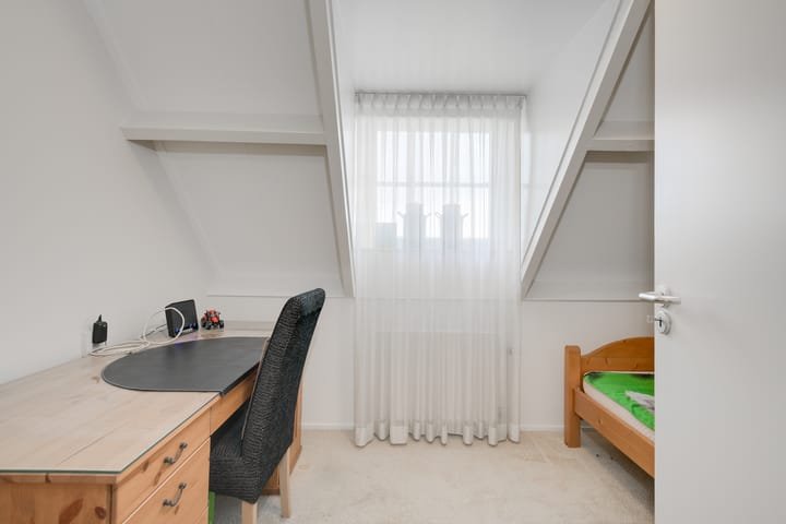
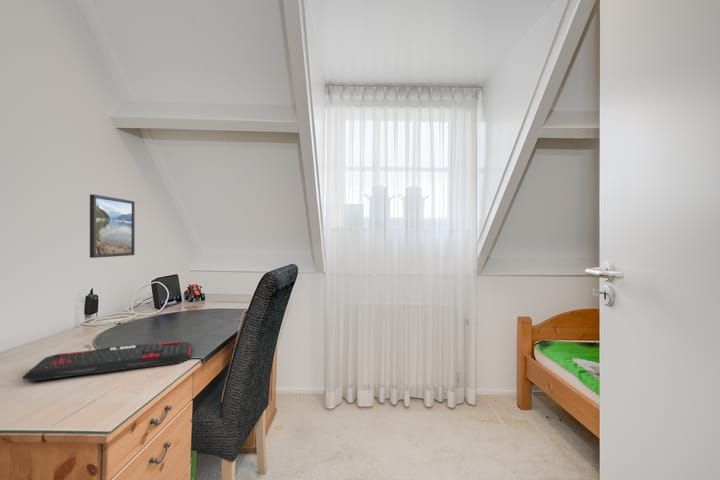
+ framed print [89,193,136,259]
+ keyboard [21,341,193,382]
